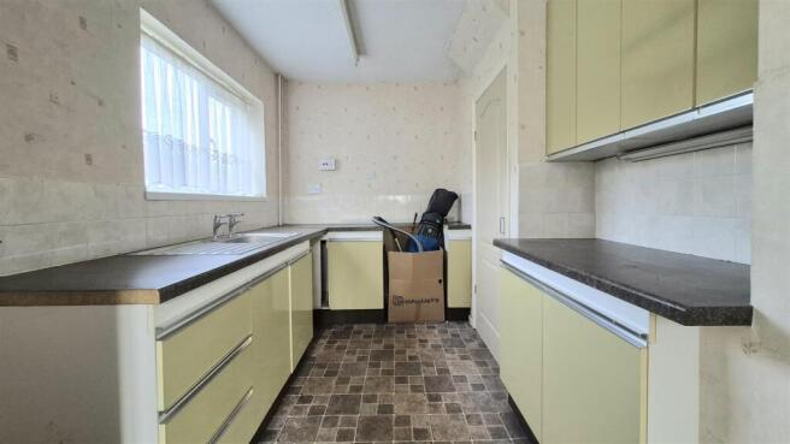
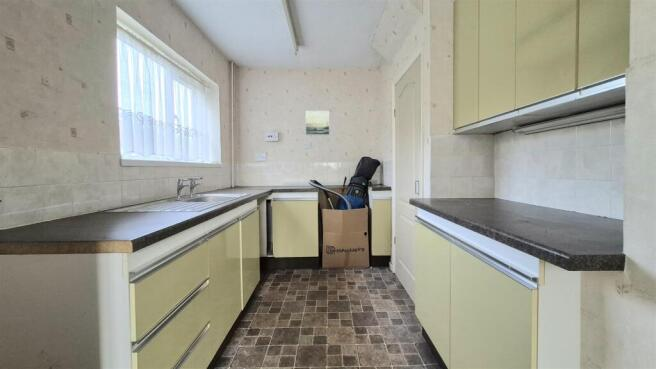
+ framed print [304,110,330,136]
